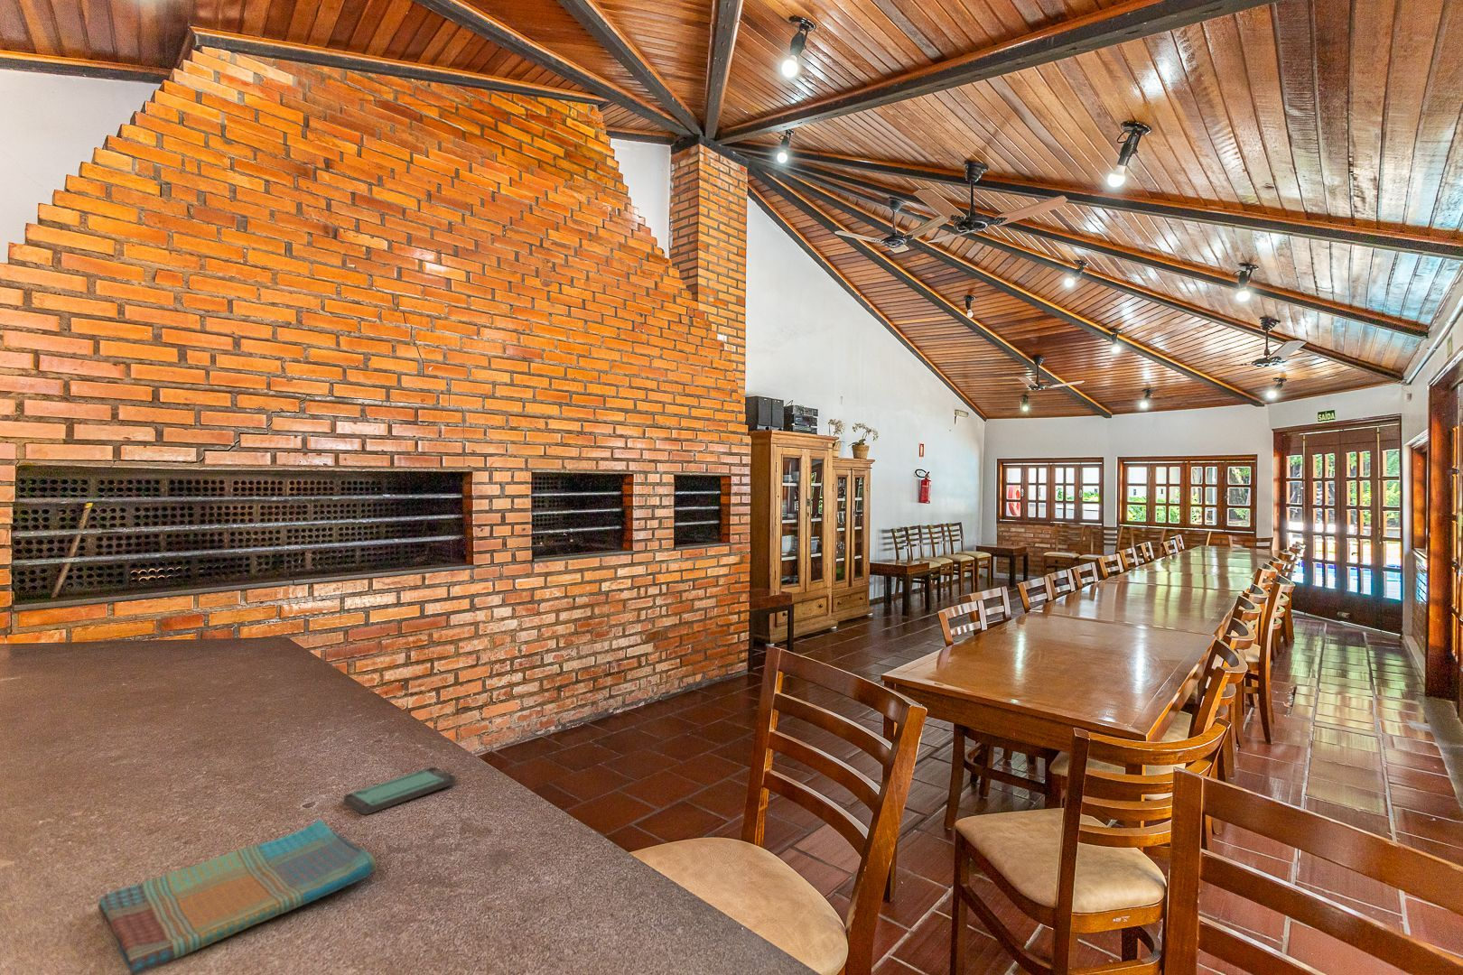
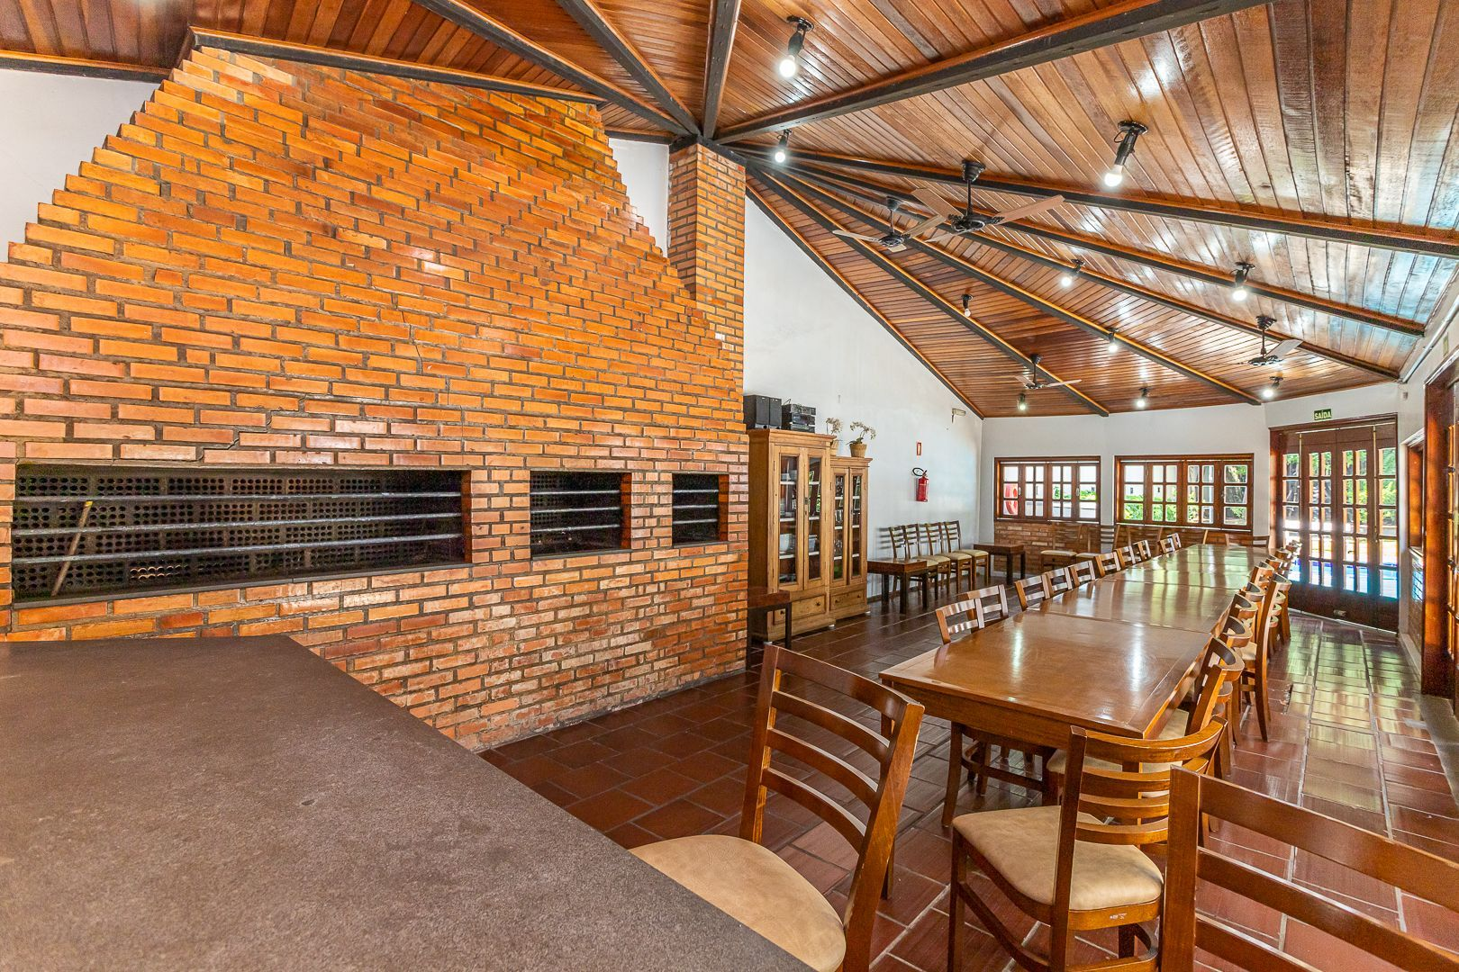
- smartphone [343,766,457,815]
- dish towel [98,818,378,975]
